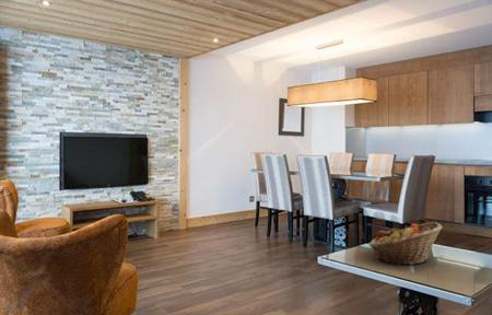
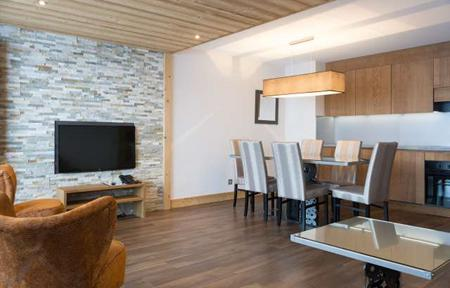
- fruit basket [368,221,444,266]
